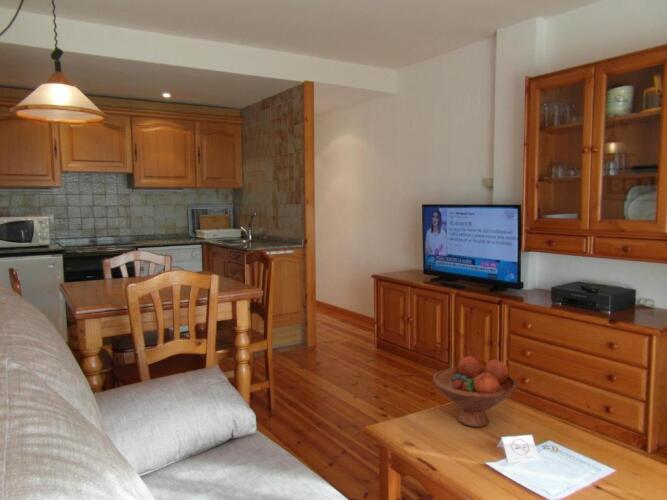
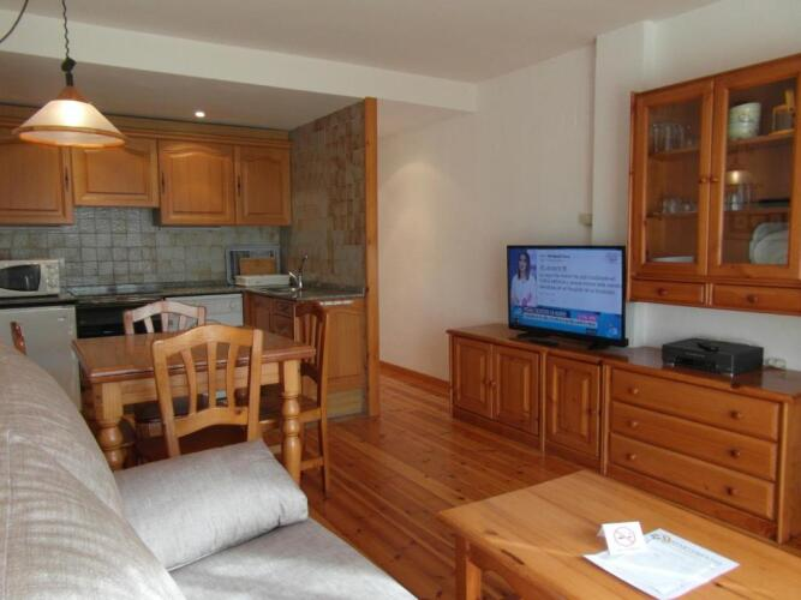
- fruit bowl [432,355,518,428]
